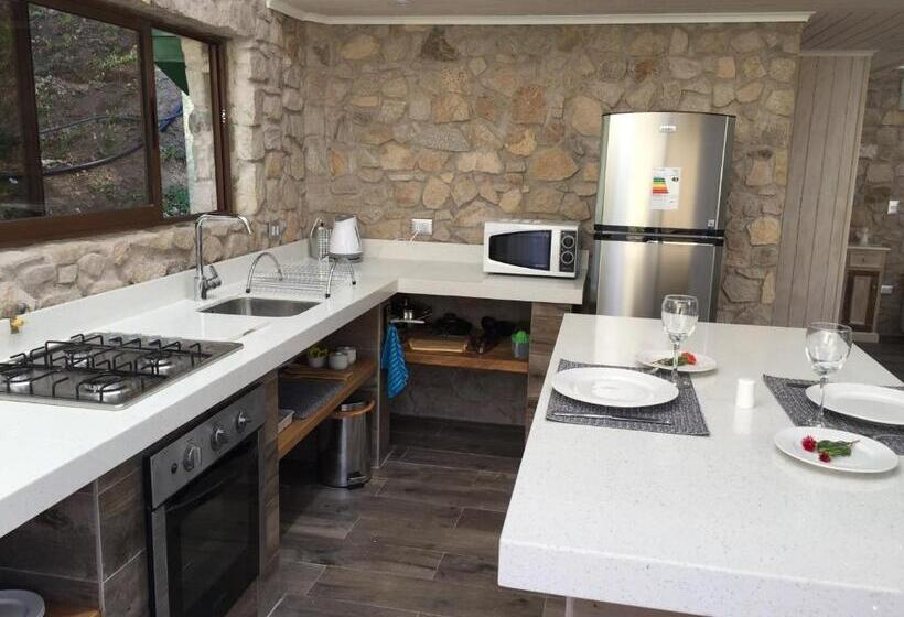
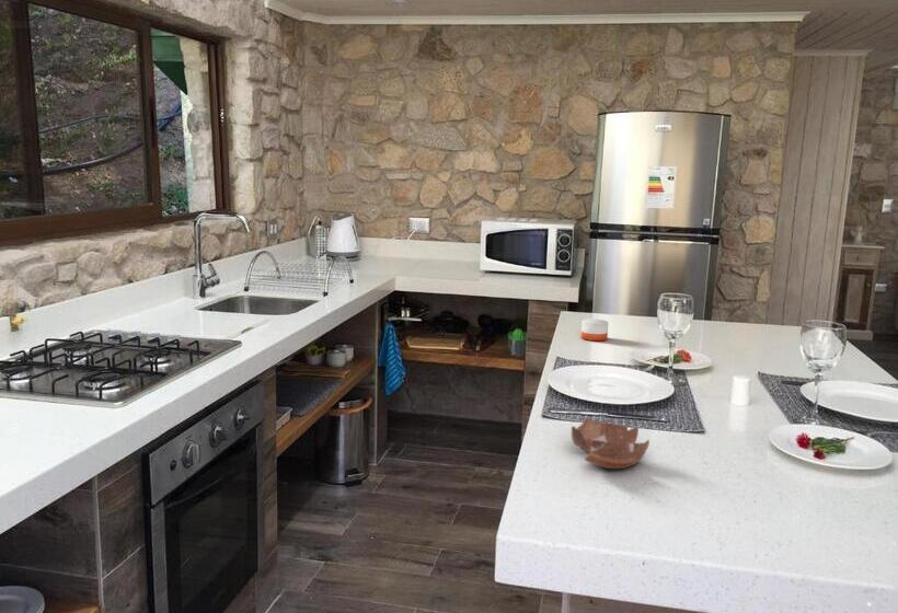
+ pottery [571,417,651,470]
+ candle [580,311,609,342]
